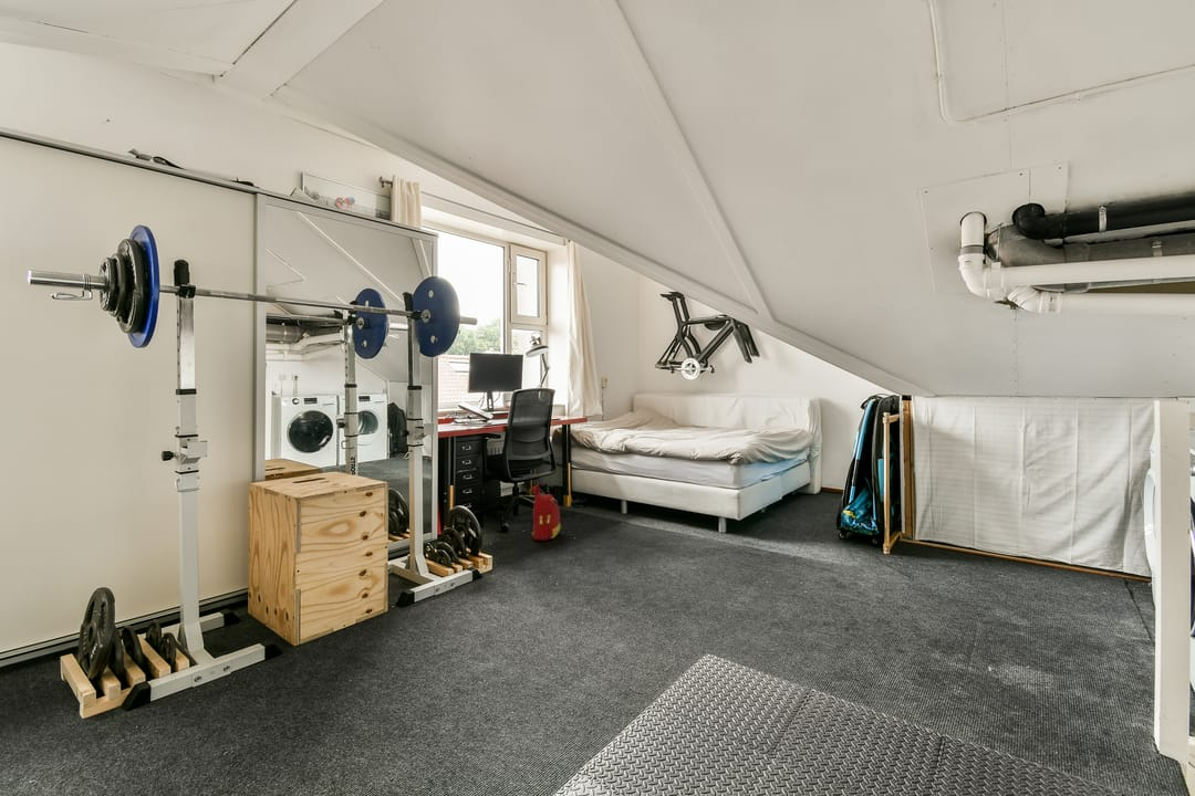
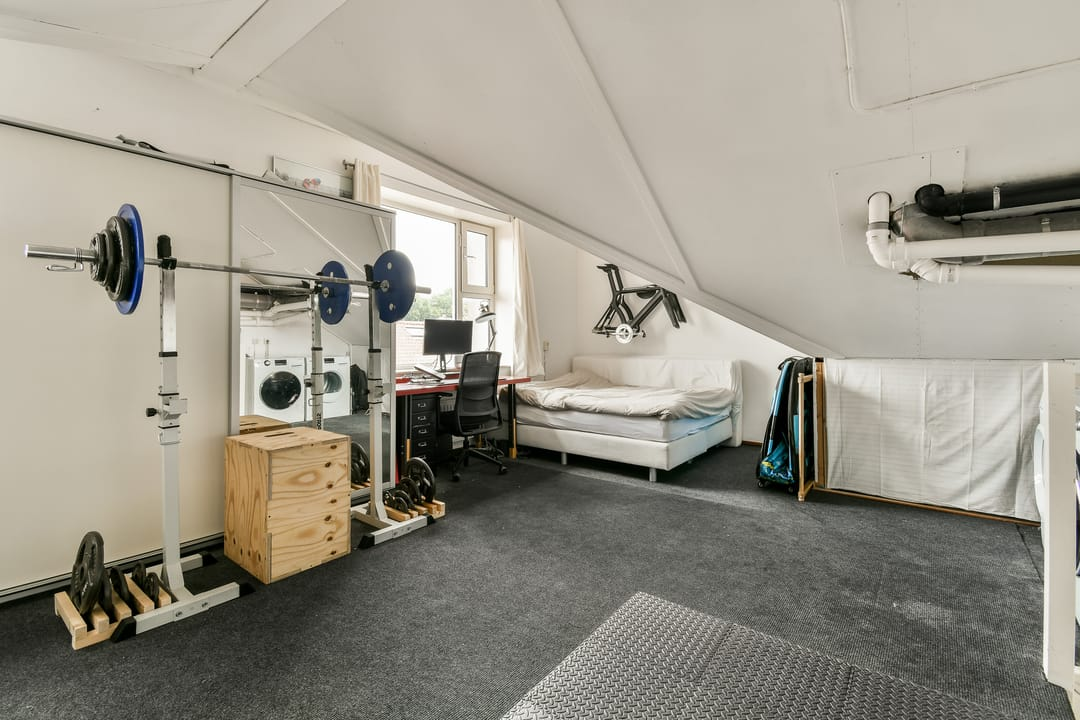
- backpack [531,484,561,541]
